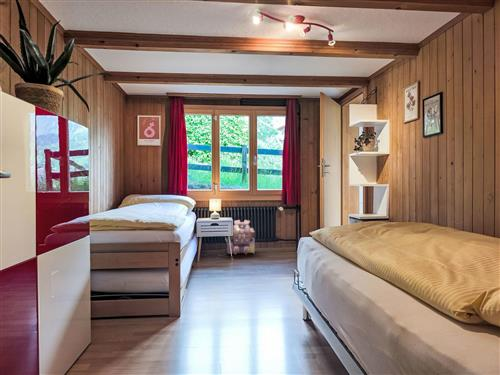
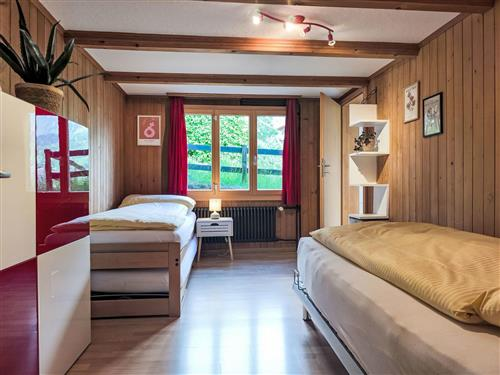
- backpack [226,219,256,256]
